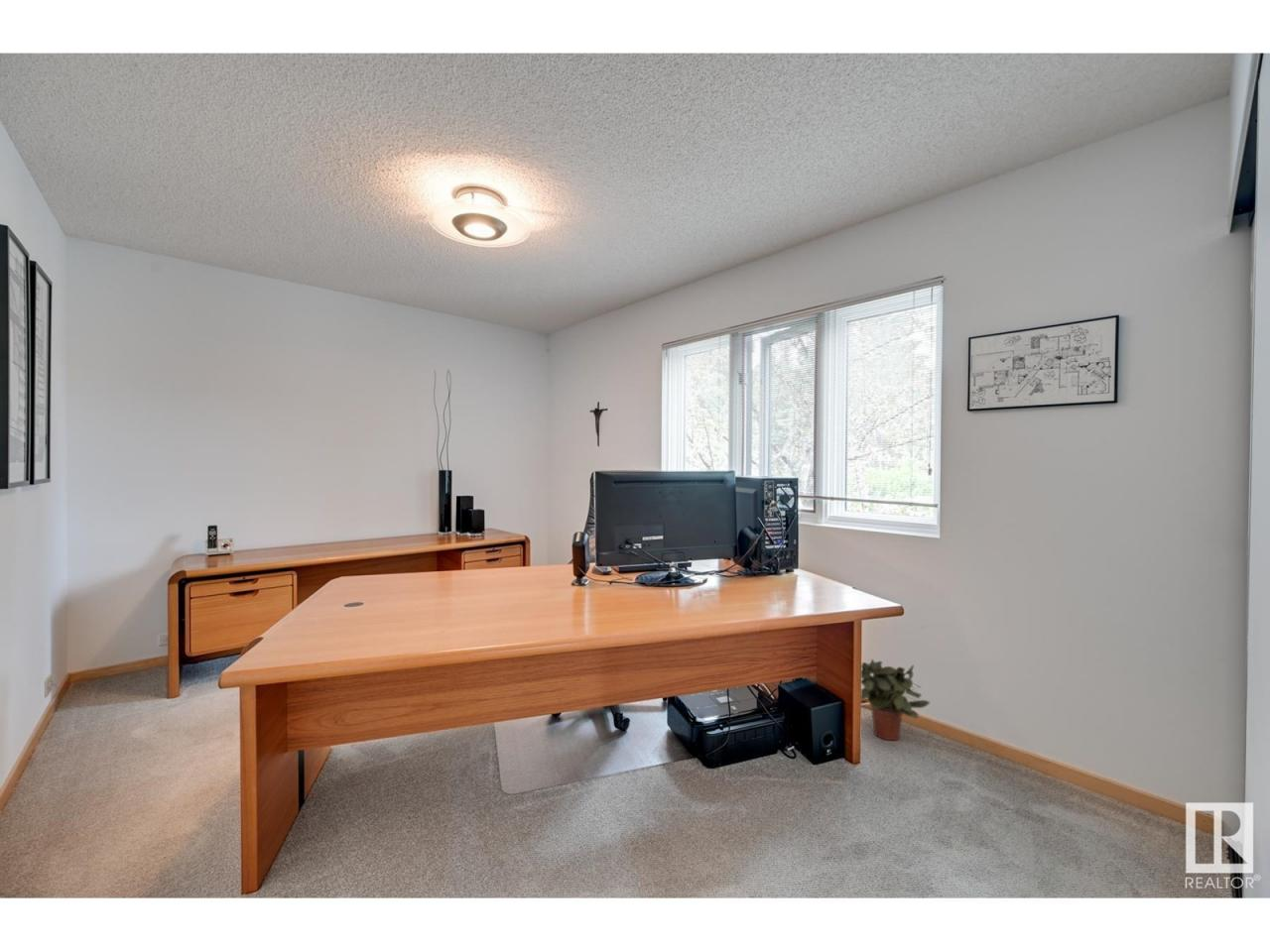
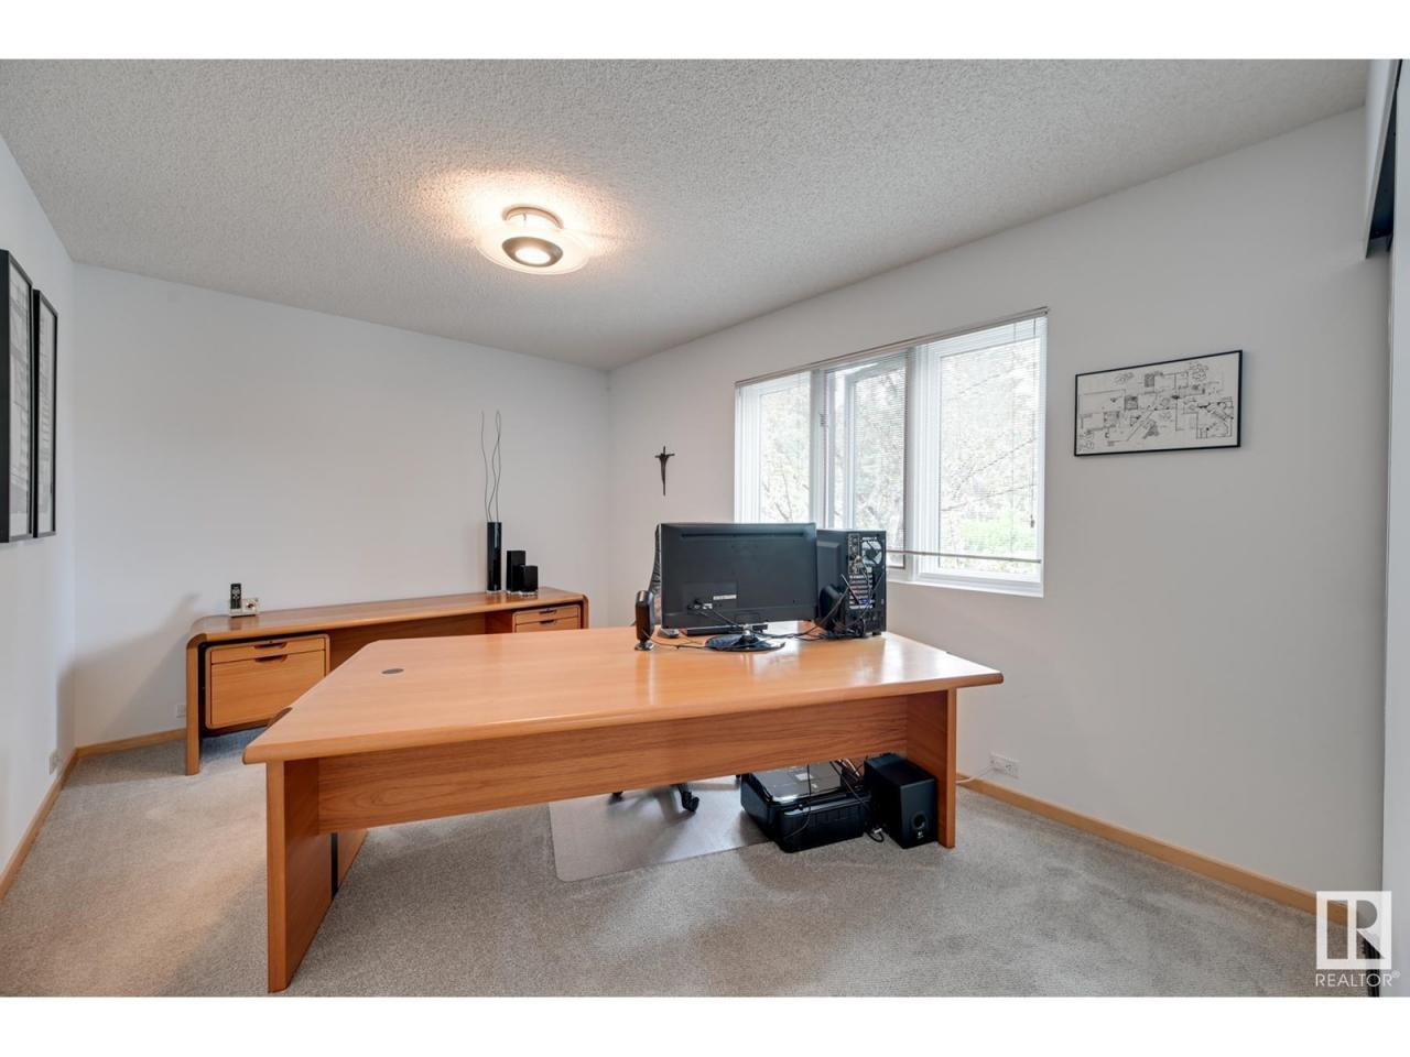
- potted plant [860,657,931,741]
